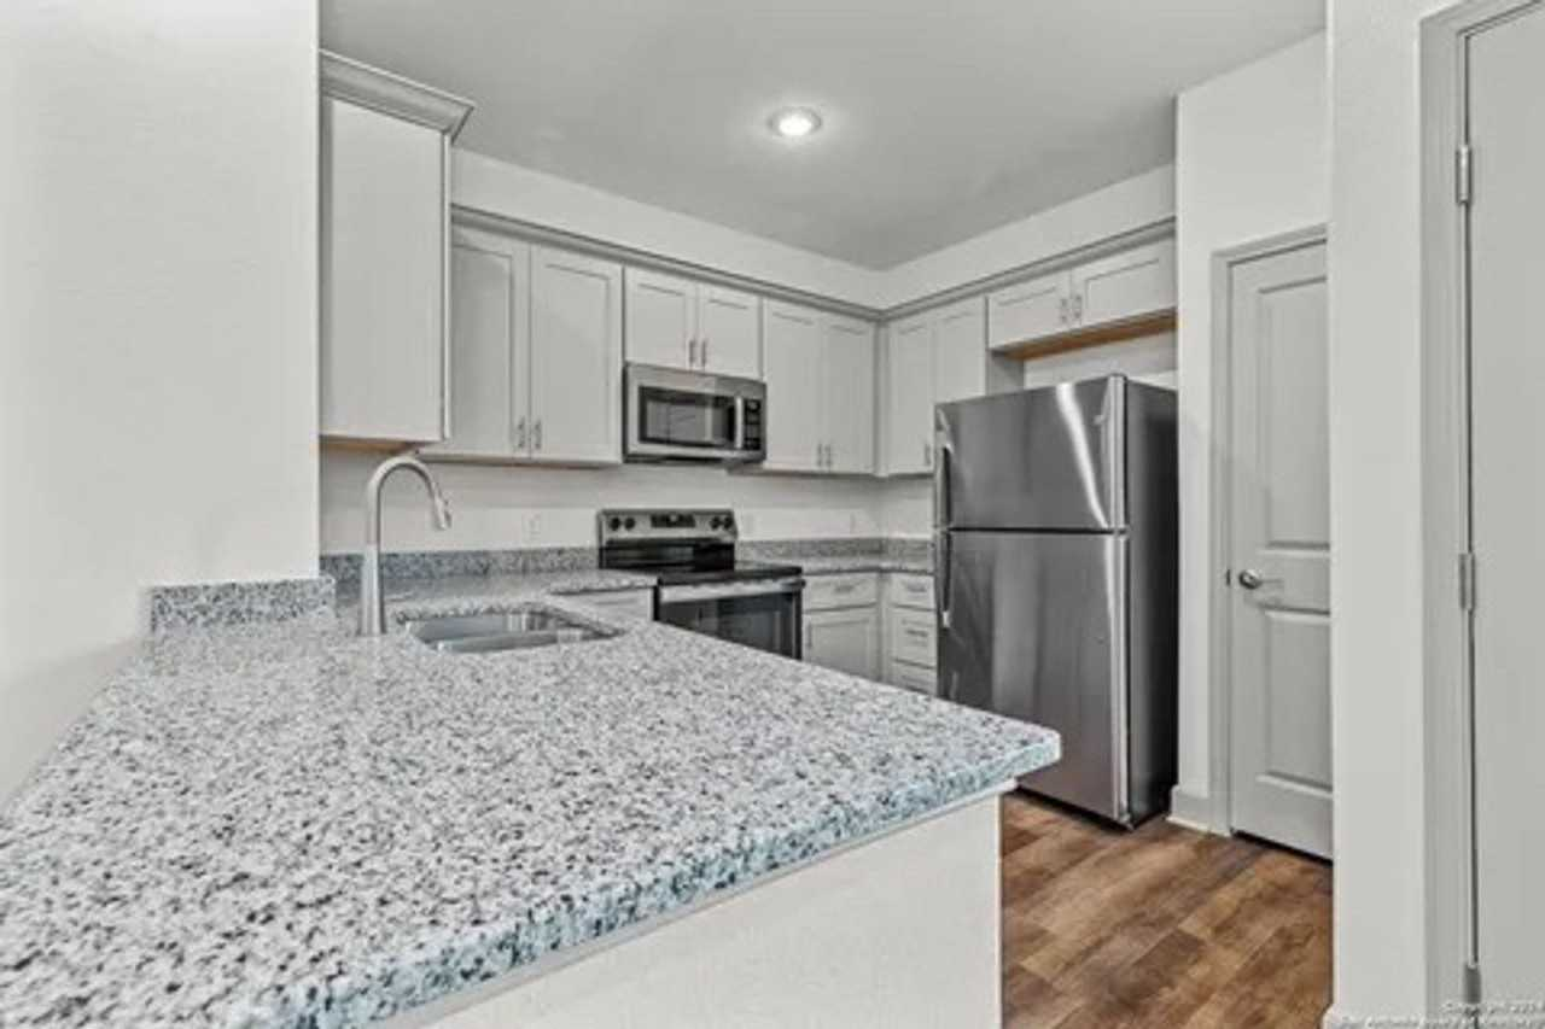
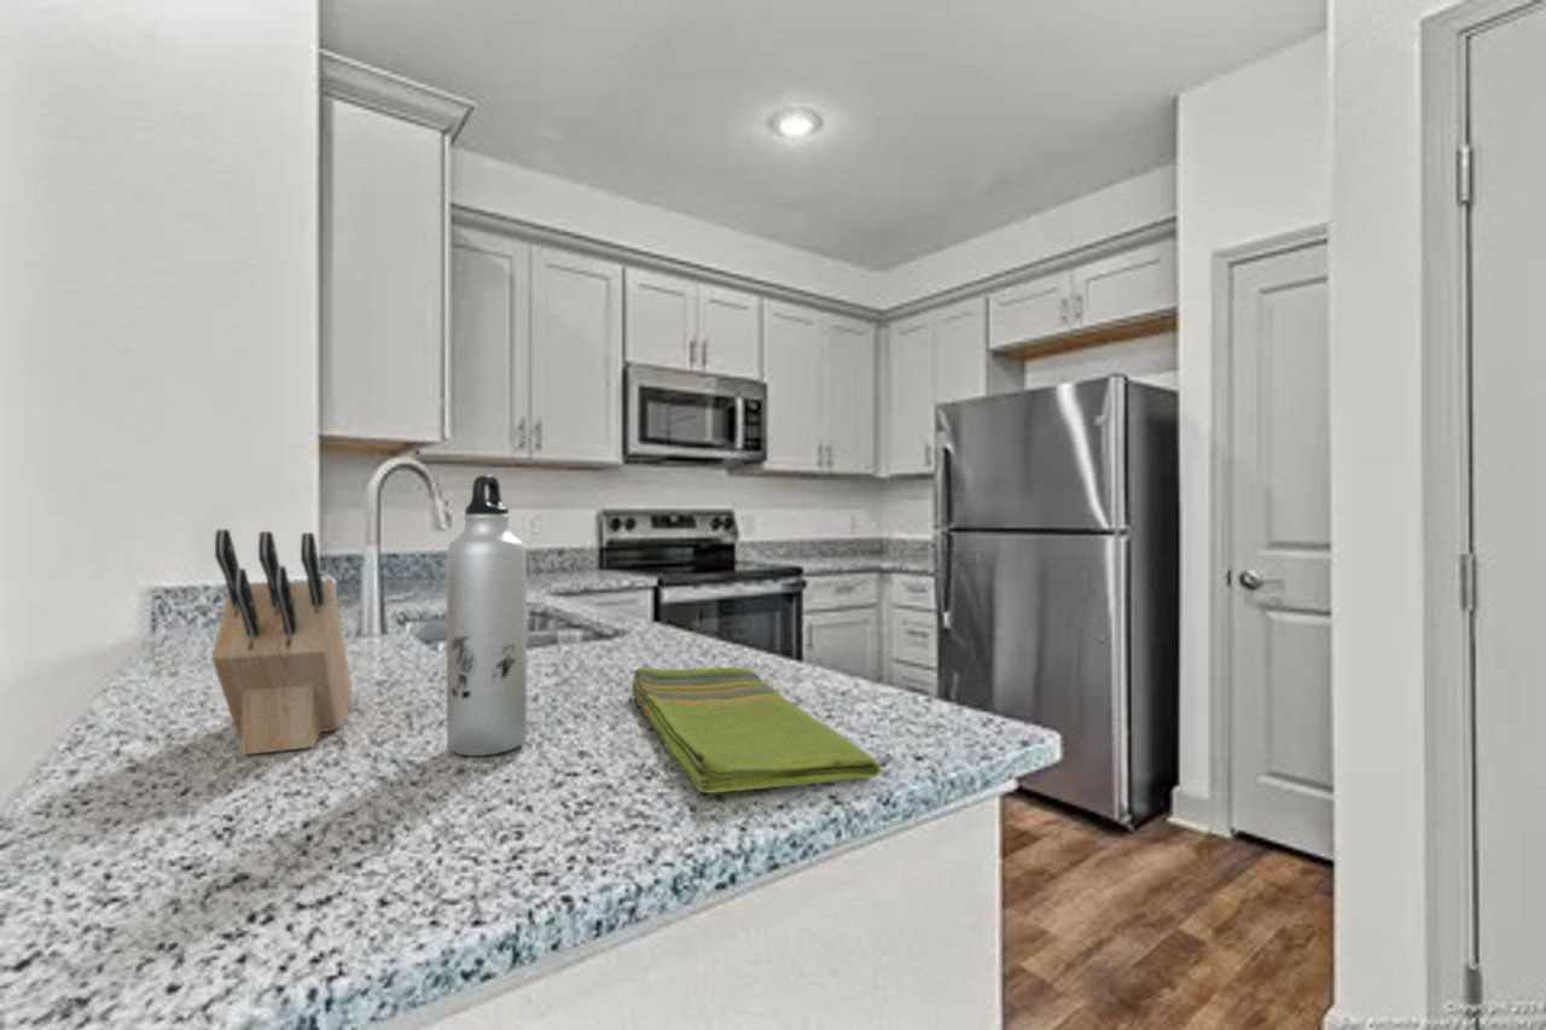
+ water bottle [446,475,528,757]
+ knife block [210,528,354,756]
+ dish towel [630,667,882,793]
